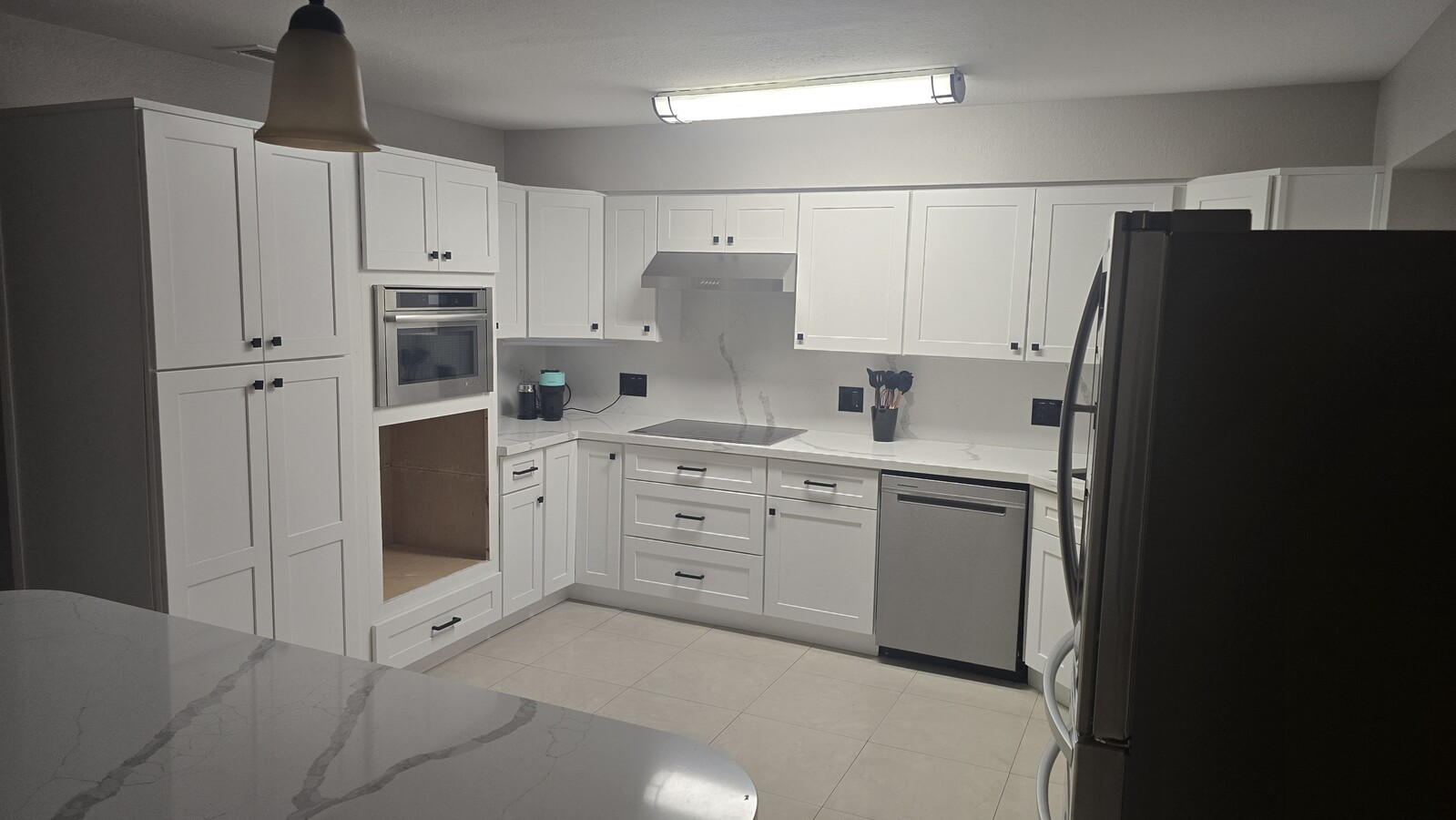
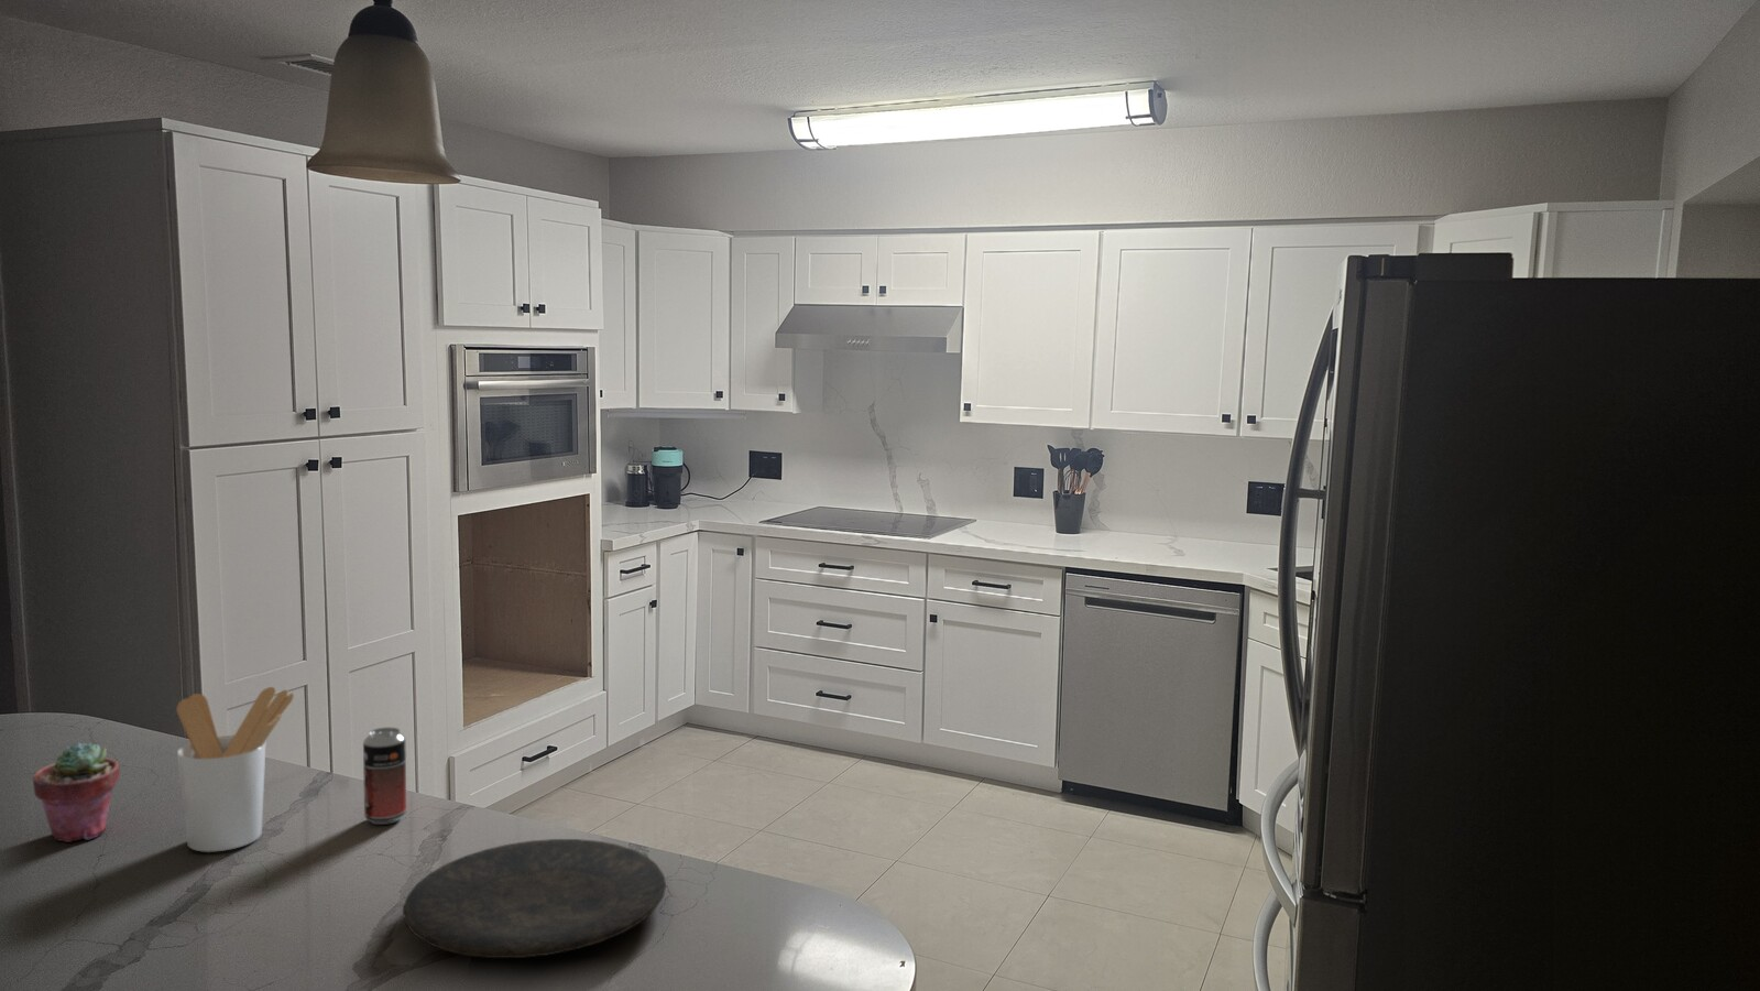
+ beverage can [363,726,407,825]
+ potted succulent [31,741,121,844]
+ utensil holder [175,686,296,853]
+ plate [401,838,667,960]
